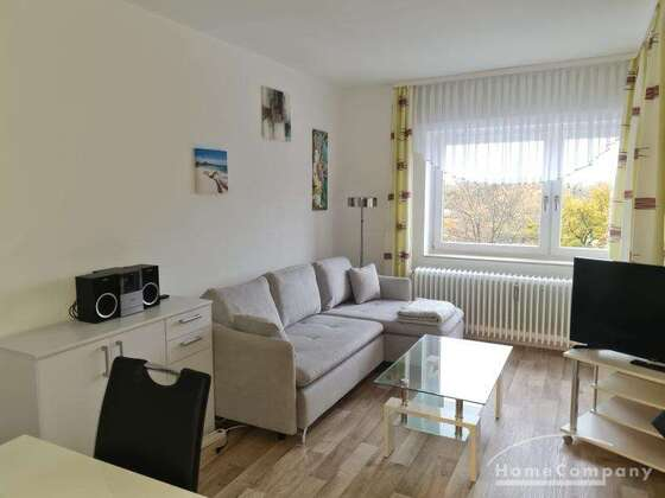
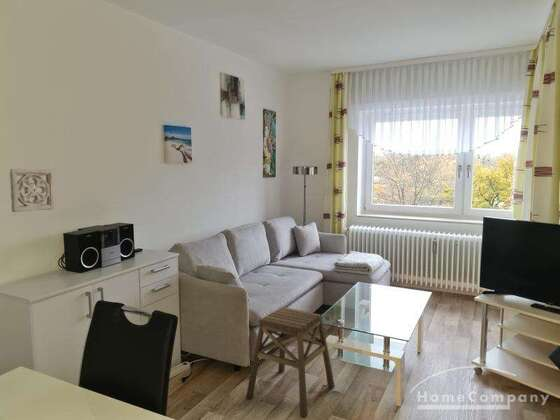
+ wall ornament [9,168,55,213]
+ stool [245,306,336,420]
